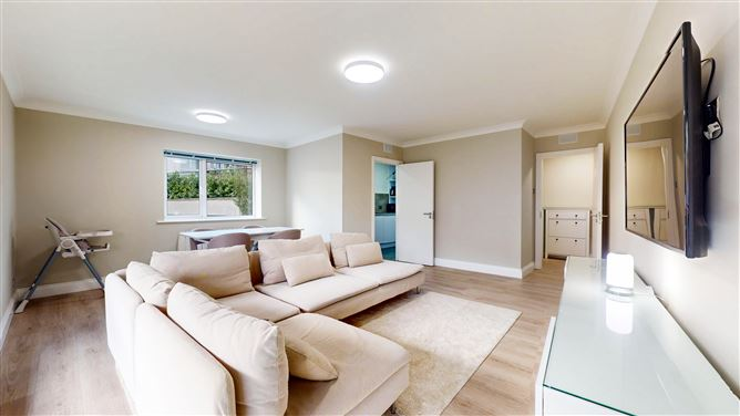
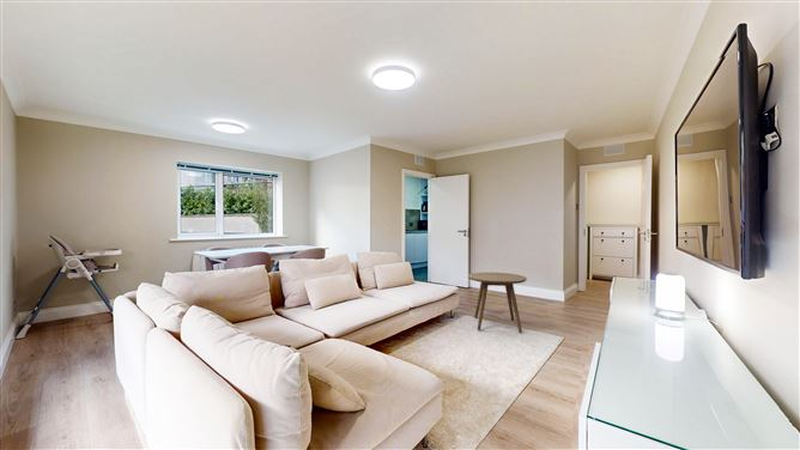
+ side table [467,272,528,334]
